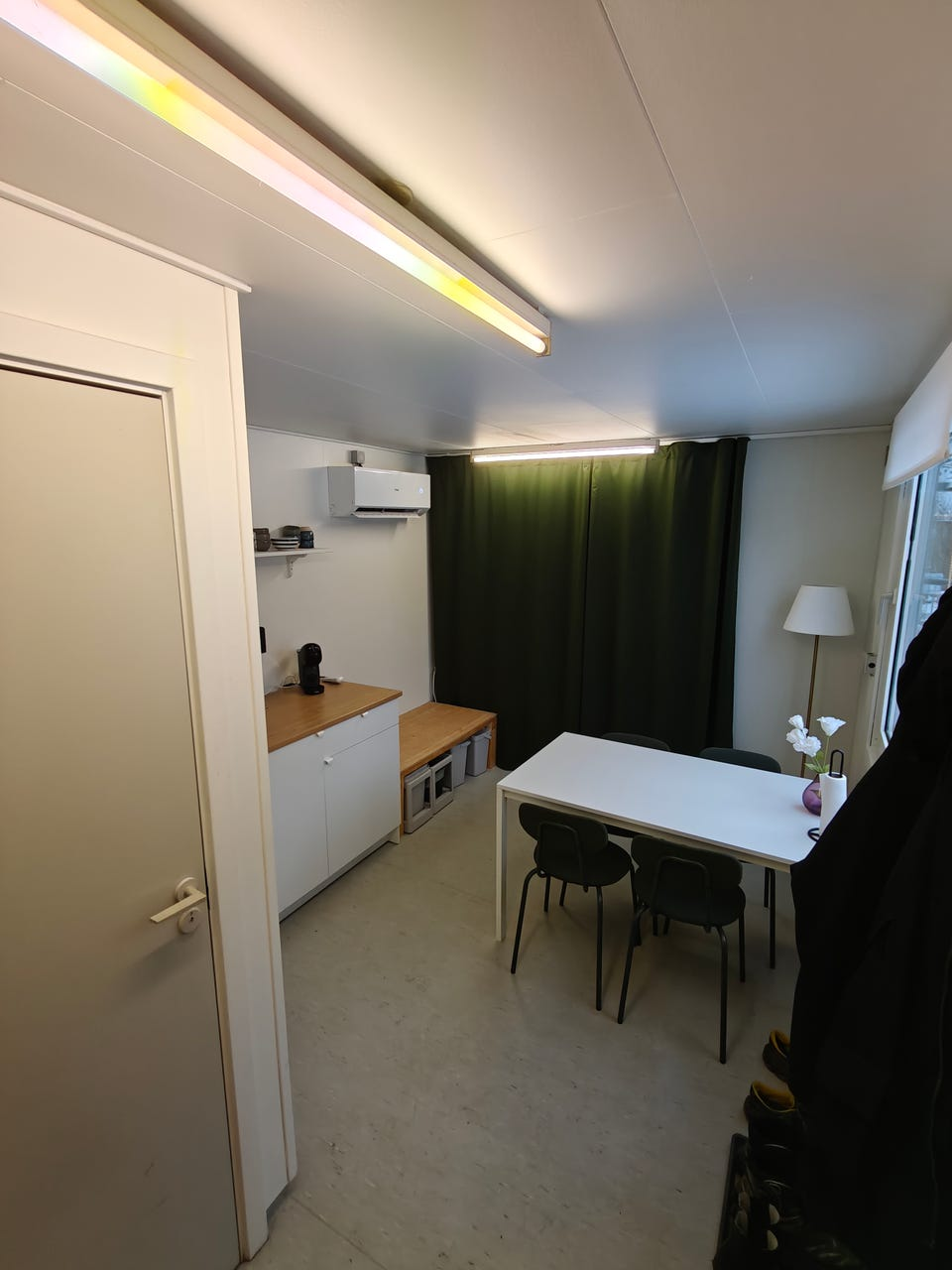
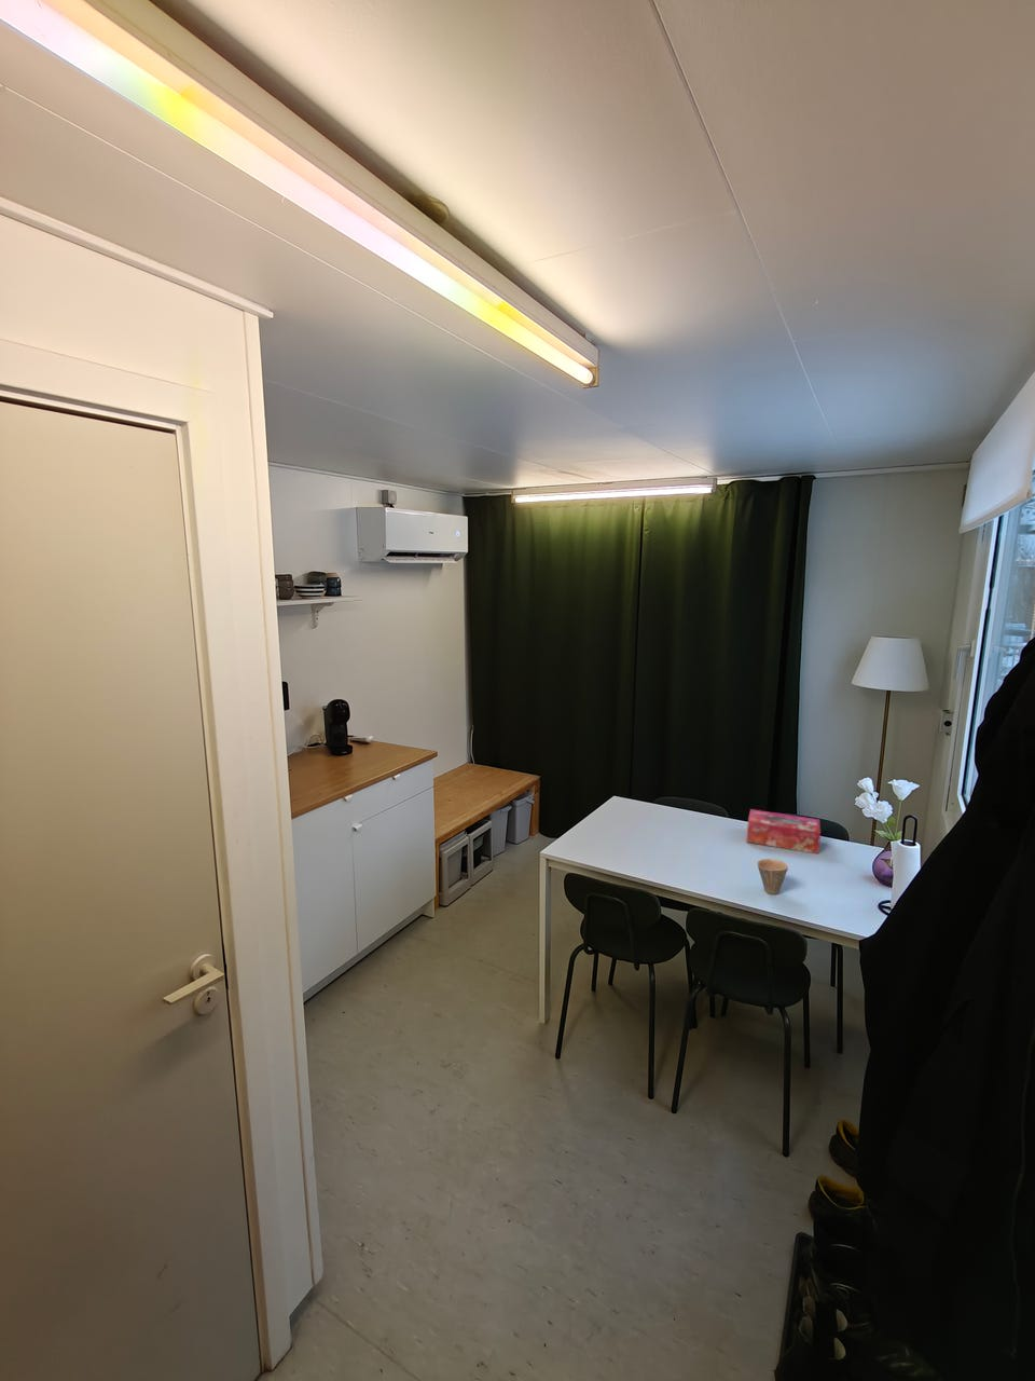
+ cup [757,858,789,896]
+ tissue box [746,808,822,855]
